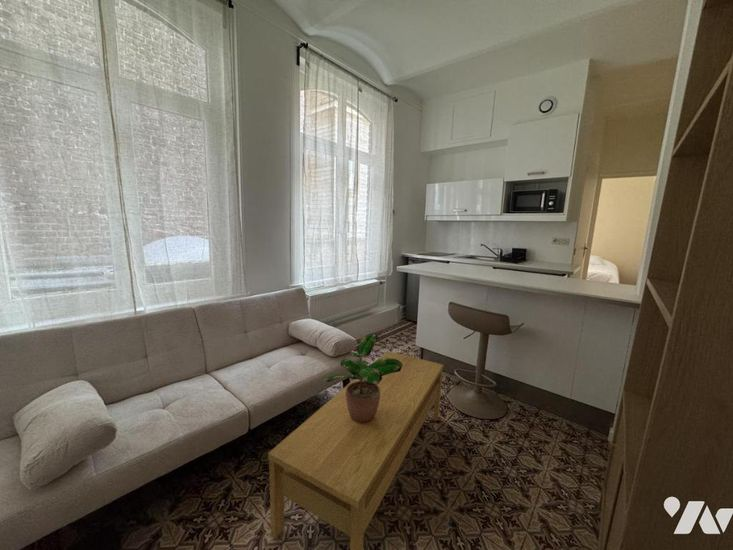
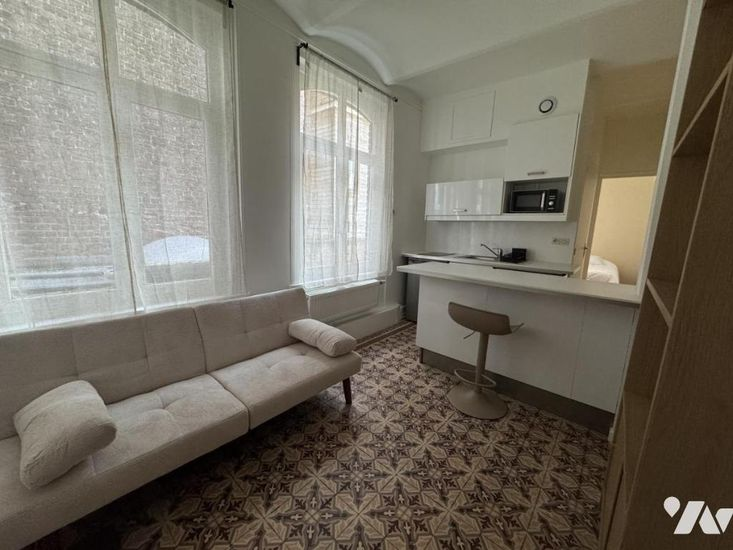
- coffee table [267,350,444,550]
- potted plant [322,332,402,423]
